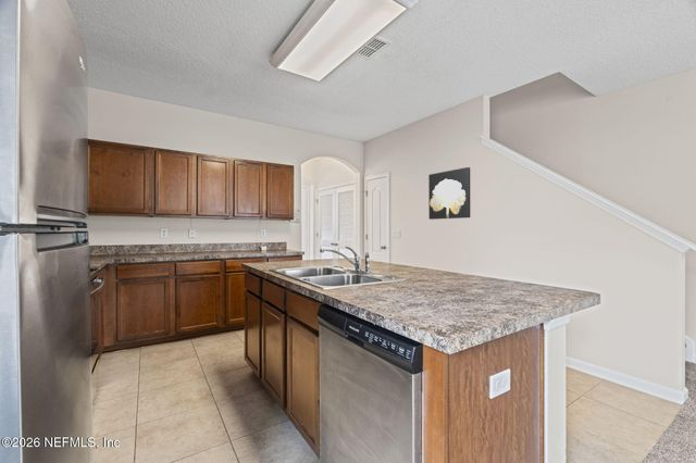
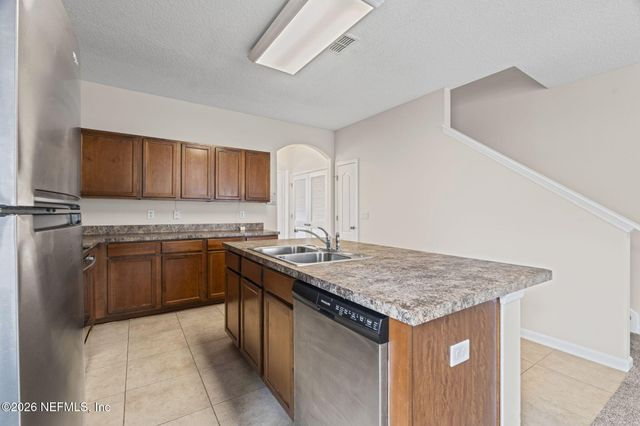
- wall art [427,166,471,221]
